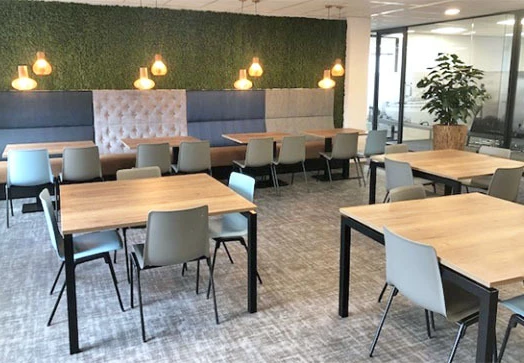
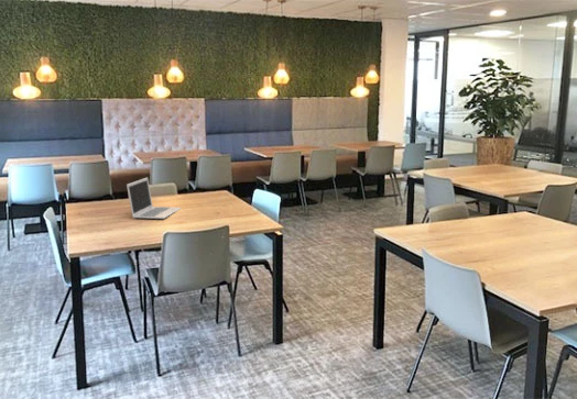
+ laptop [126,176,182,220]
